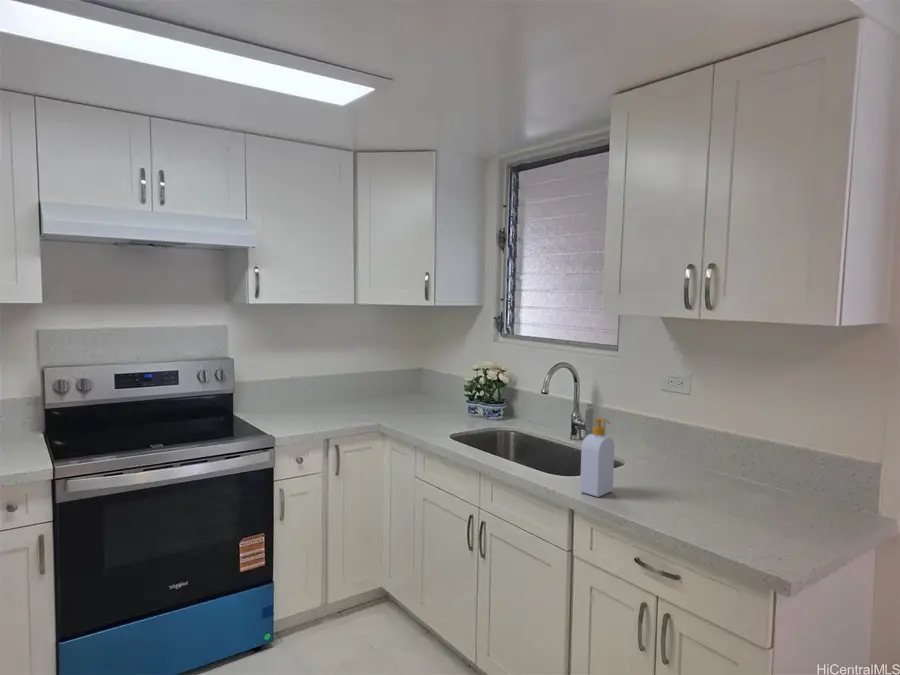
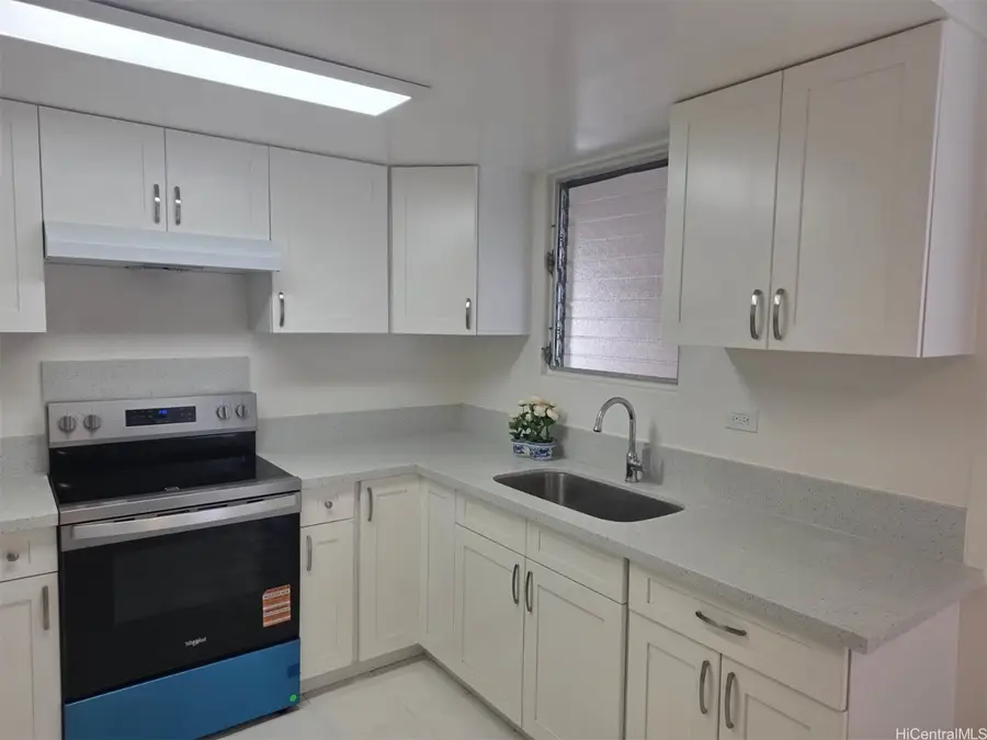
- soap bottle [579,417,615,498]
